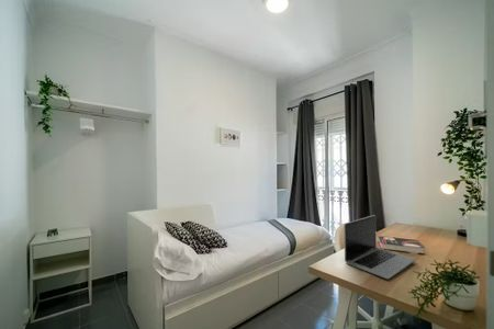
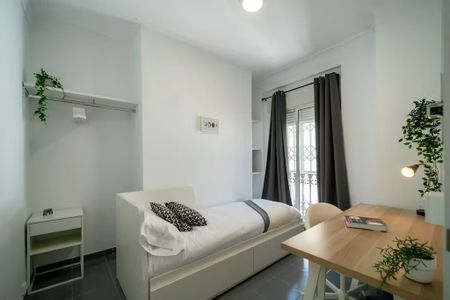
- laptop [343,214,417,280]
